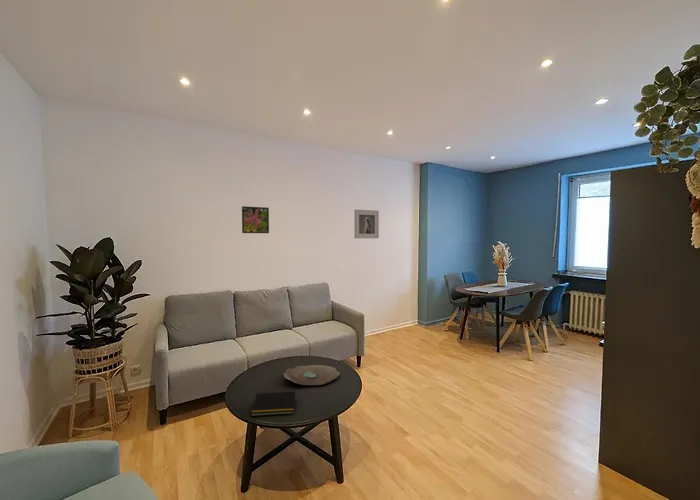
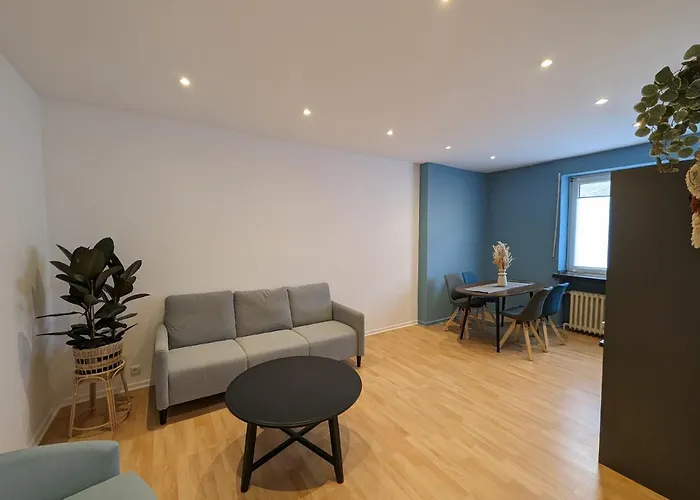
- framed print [241,205,270,234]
- notepad [250,391,297,417]
- decorative bowl [282,364,341,386]
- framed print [354,208,380,239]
